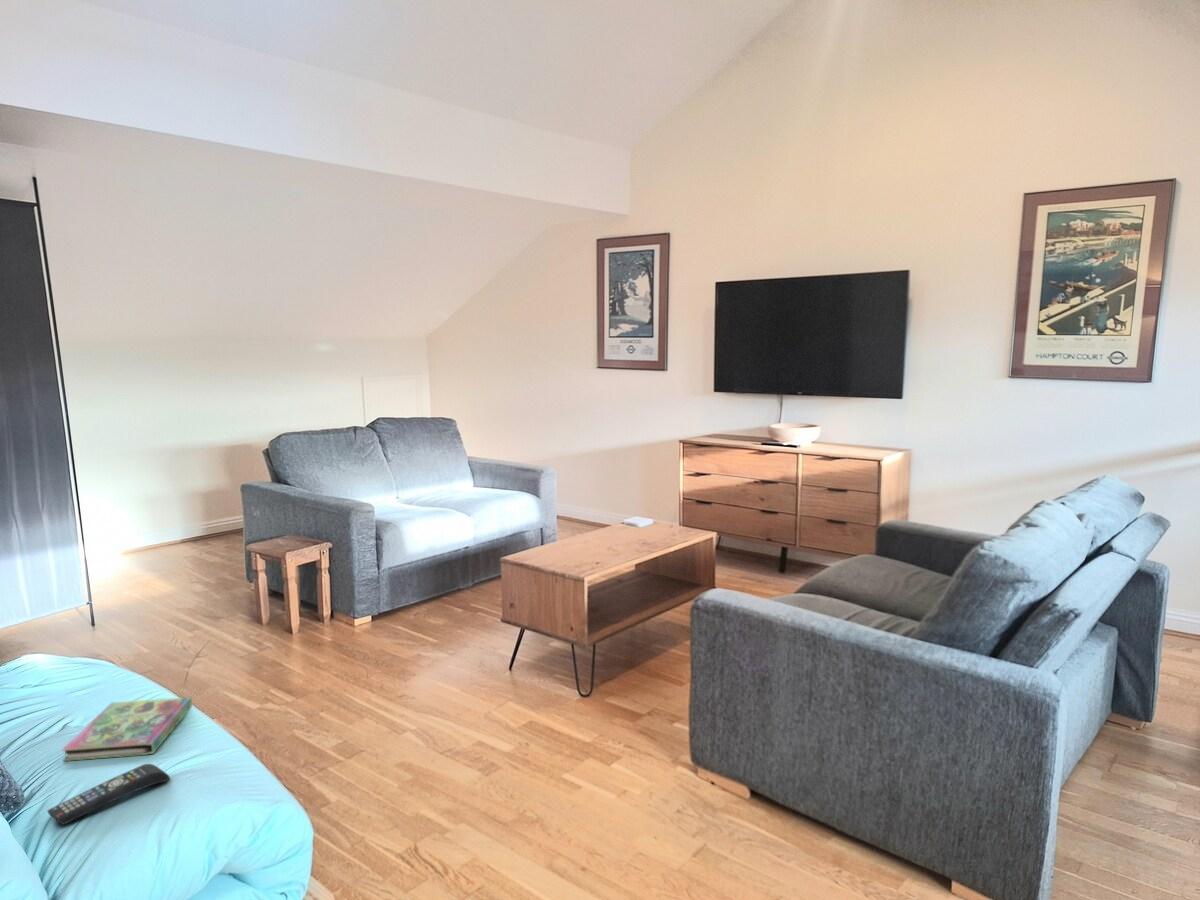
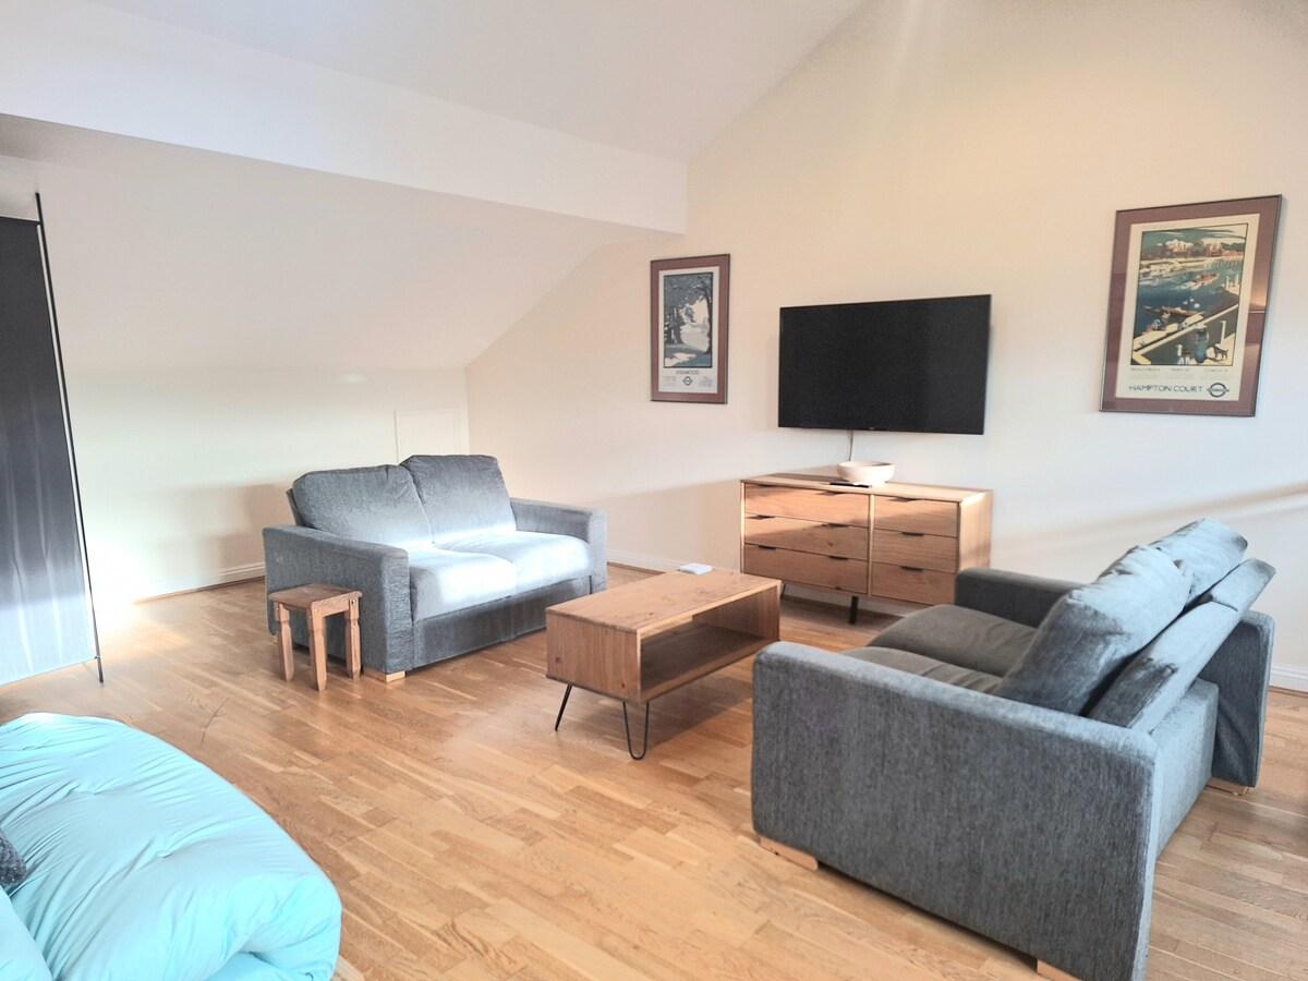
- book [61,696,193,762]
- remote control [46,763,171,825]
